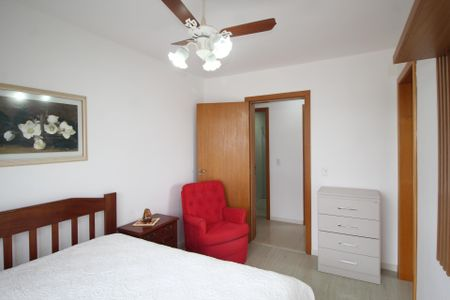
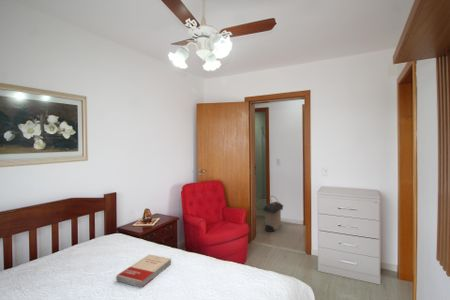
+ book [115,253,172,289]
+ laundry hamper [262,195,284,233]
